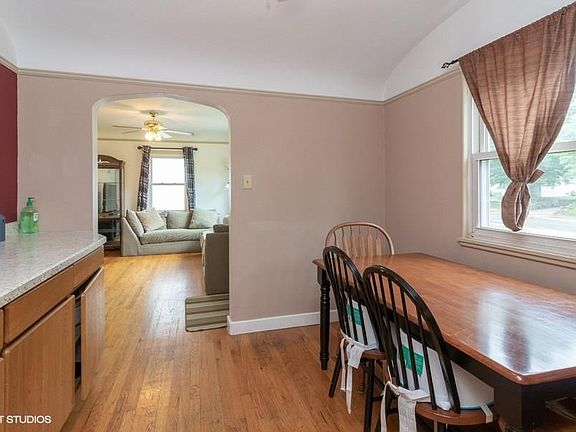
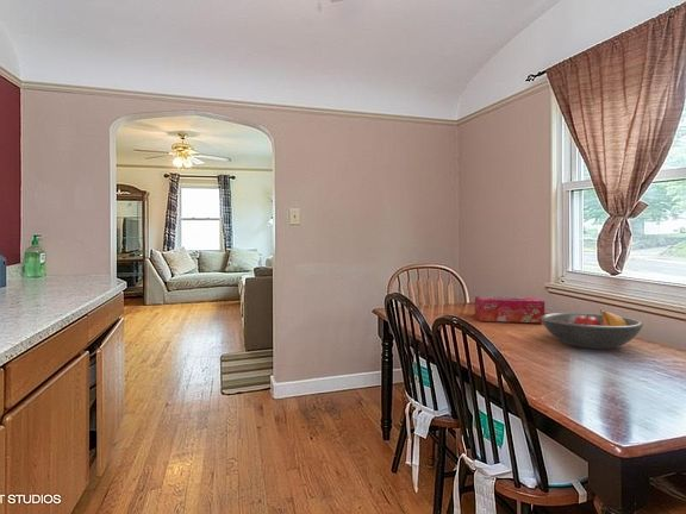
+ fruit bowl [541,308,644,350]
+ tissue box [474,295,545,324]
